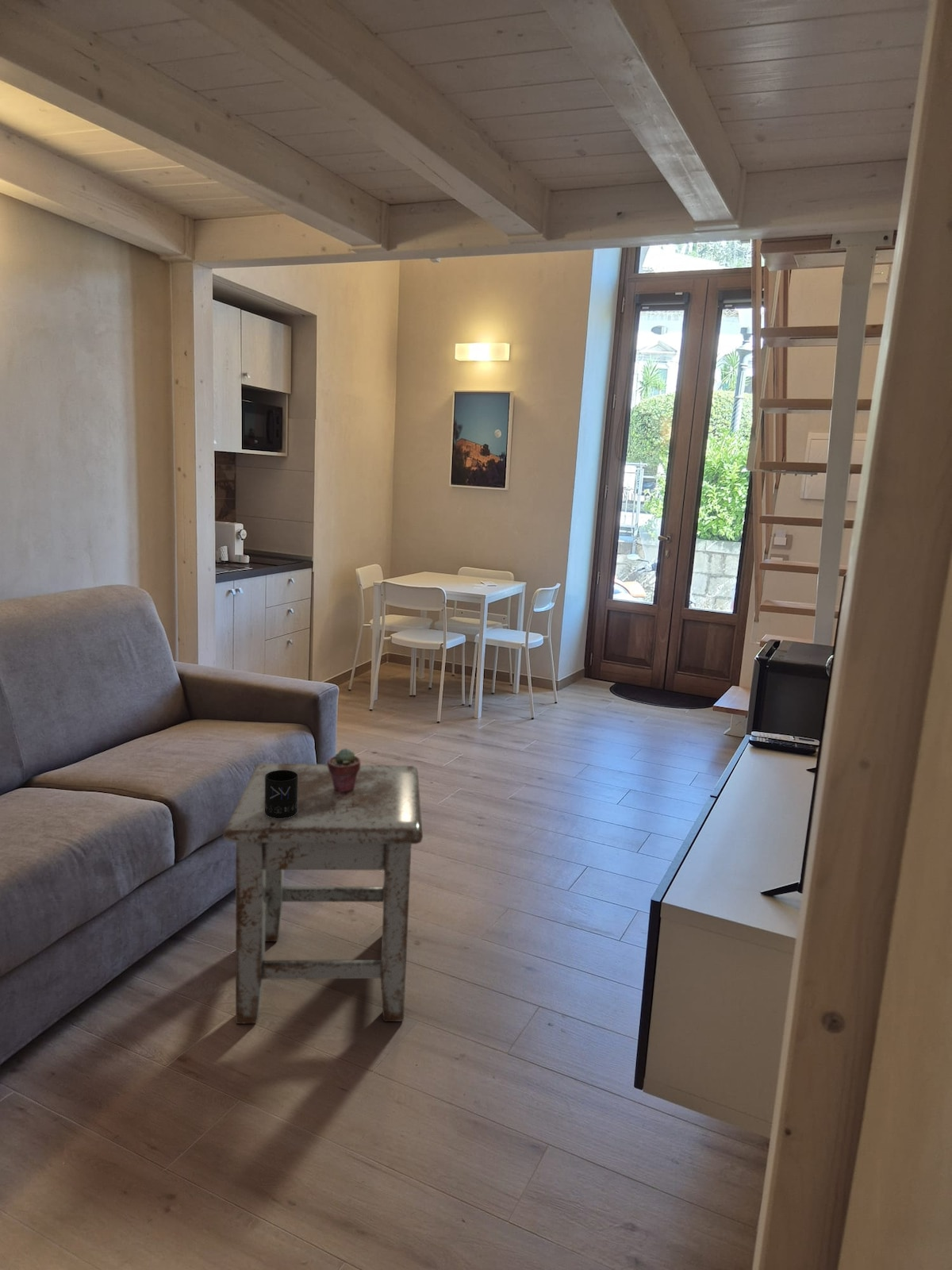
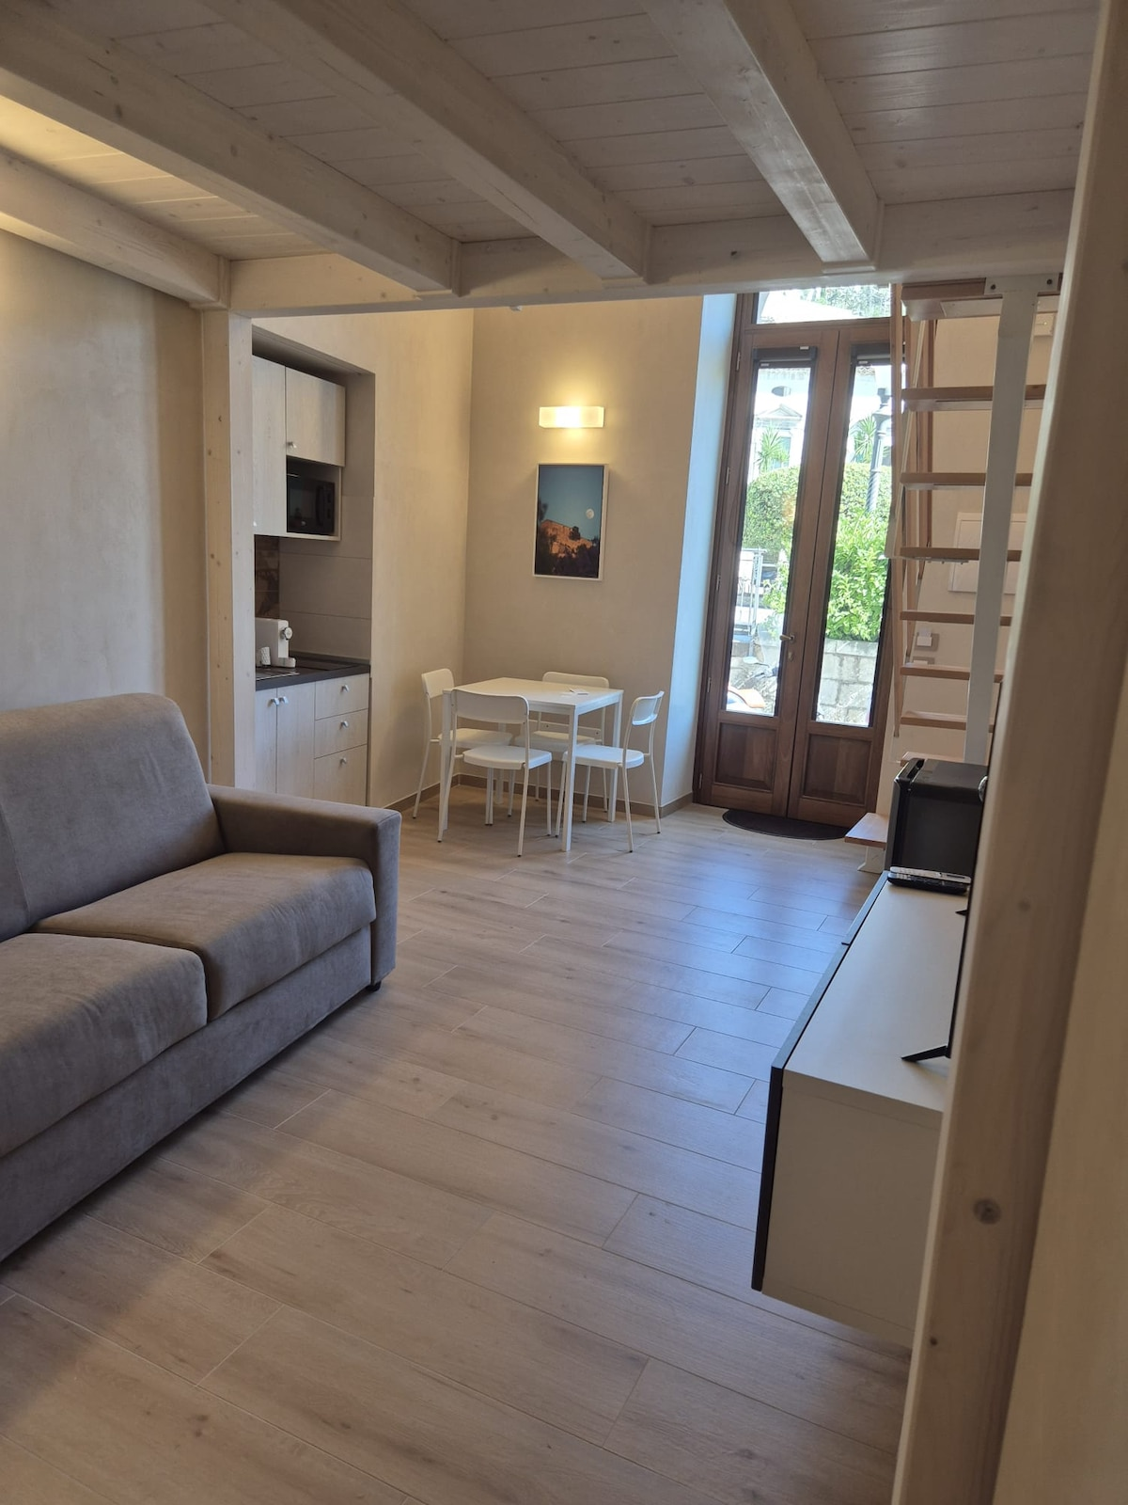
- potted succulent [326,748,361,793]
- stool [222,762,424,1025]
- mug [264,770,298,818]
